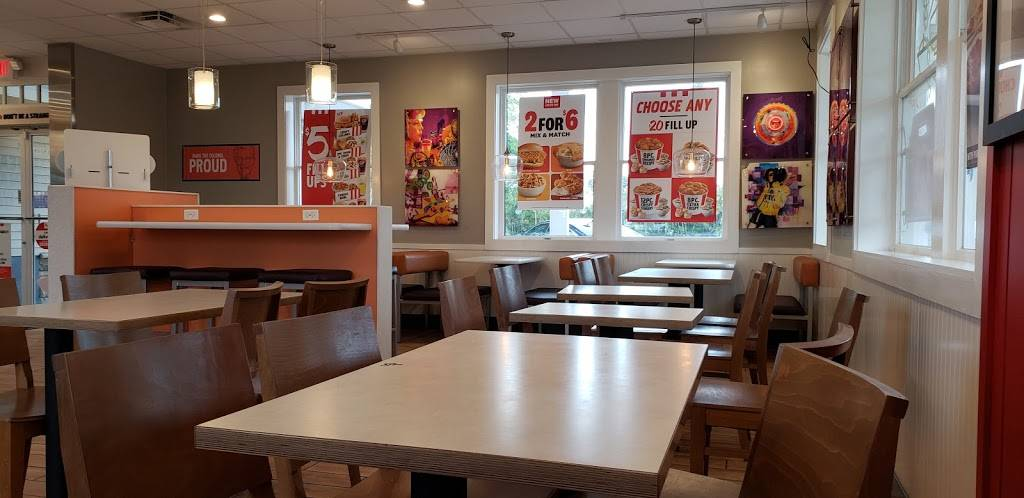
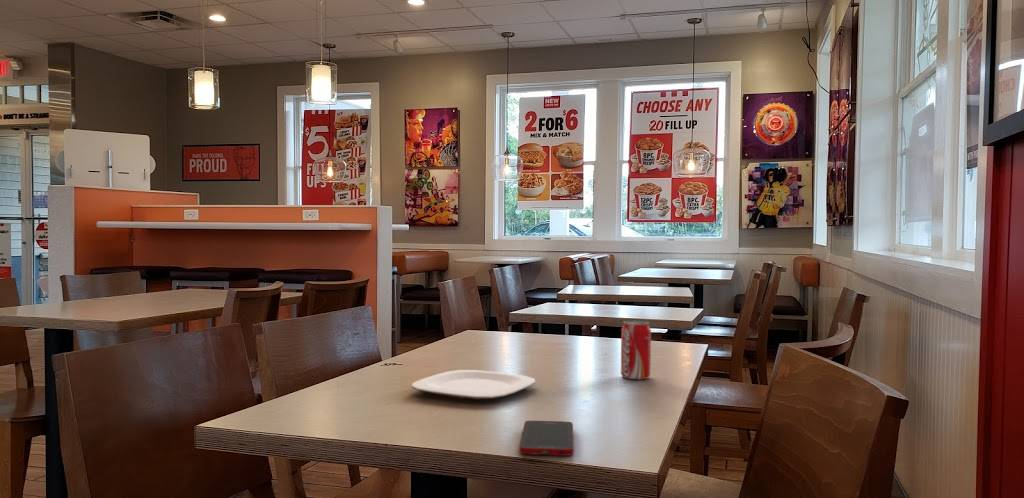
+ cell phone [518,420,575,456]
+ plate [410,369,536,400]
+ soda can [620,320,652,380]
